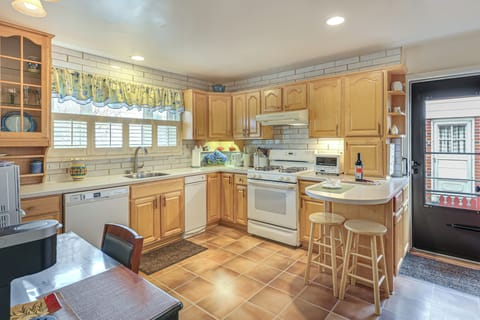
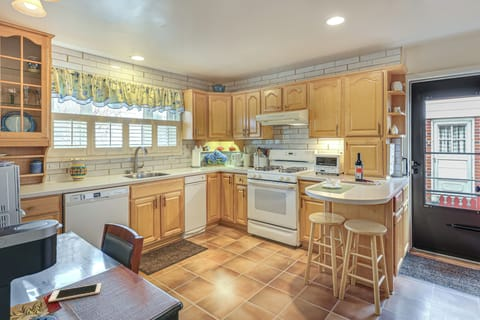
+ cell phone [47,282,102,303]
